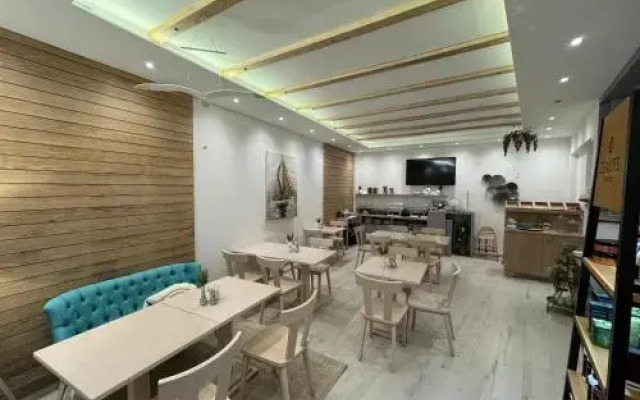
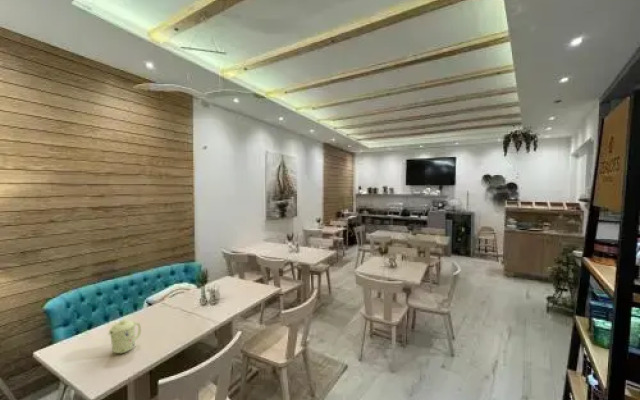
+ mug [107,319,142,354]
